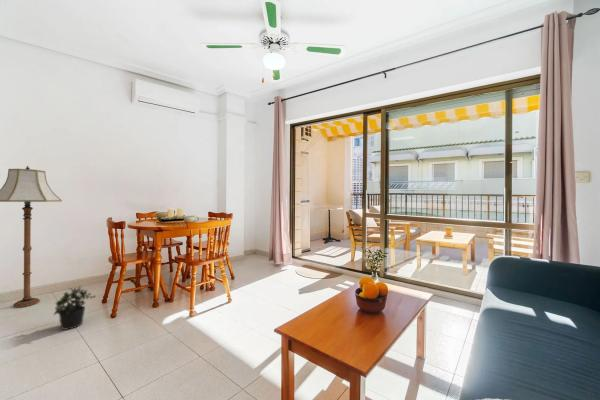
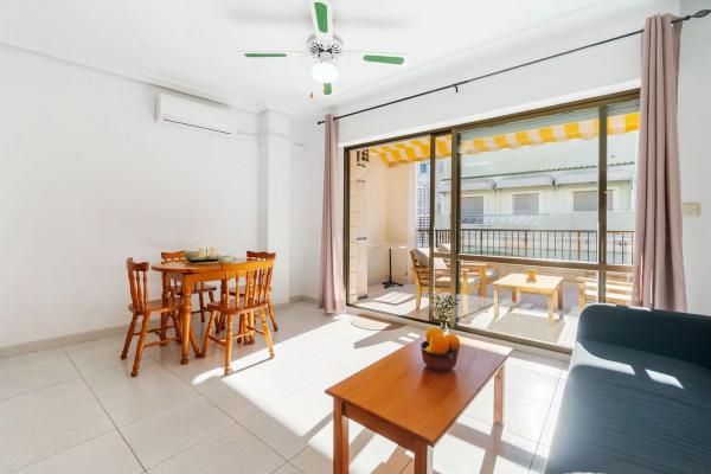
- floor lamp [0,165,62,308]
- potted plant [53,285,97,331]
